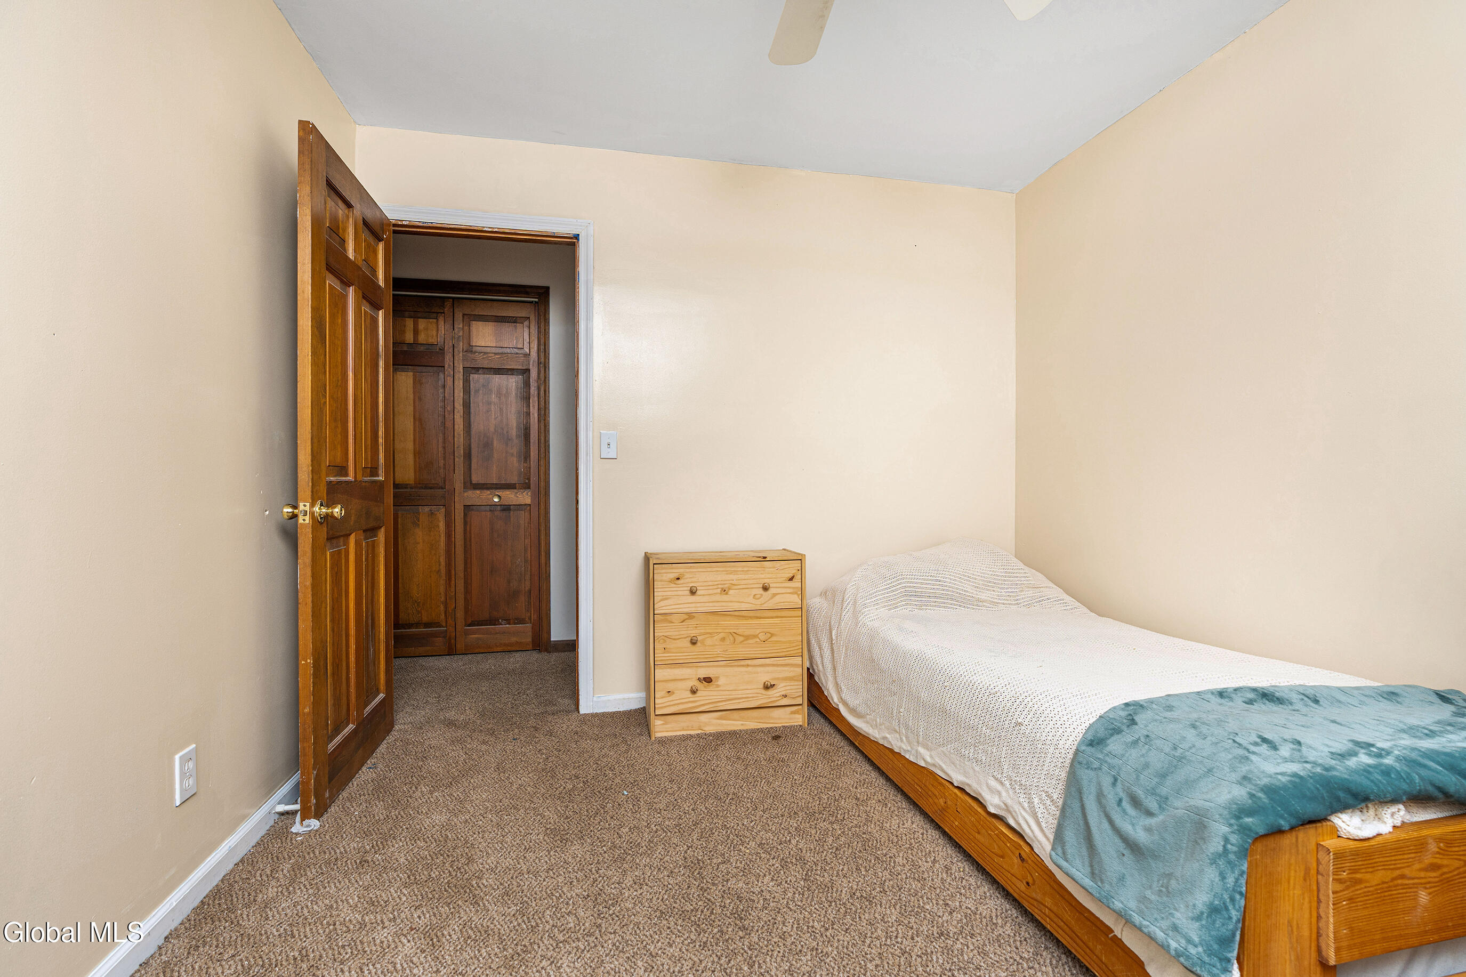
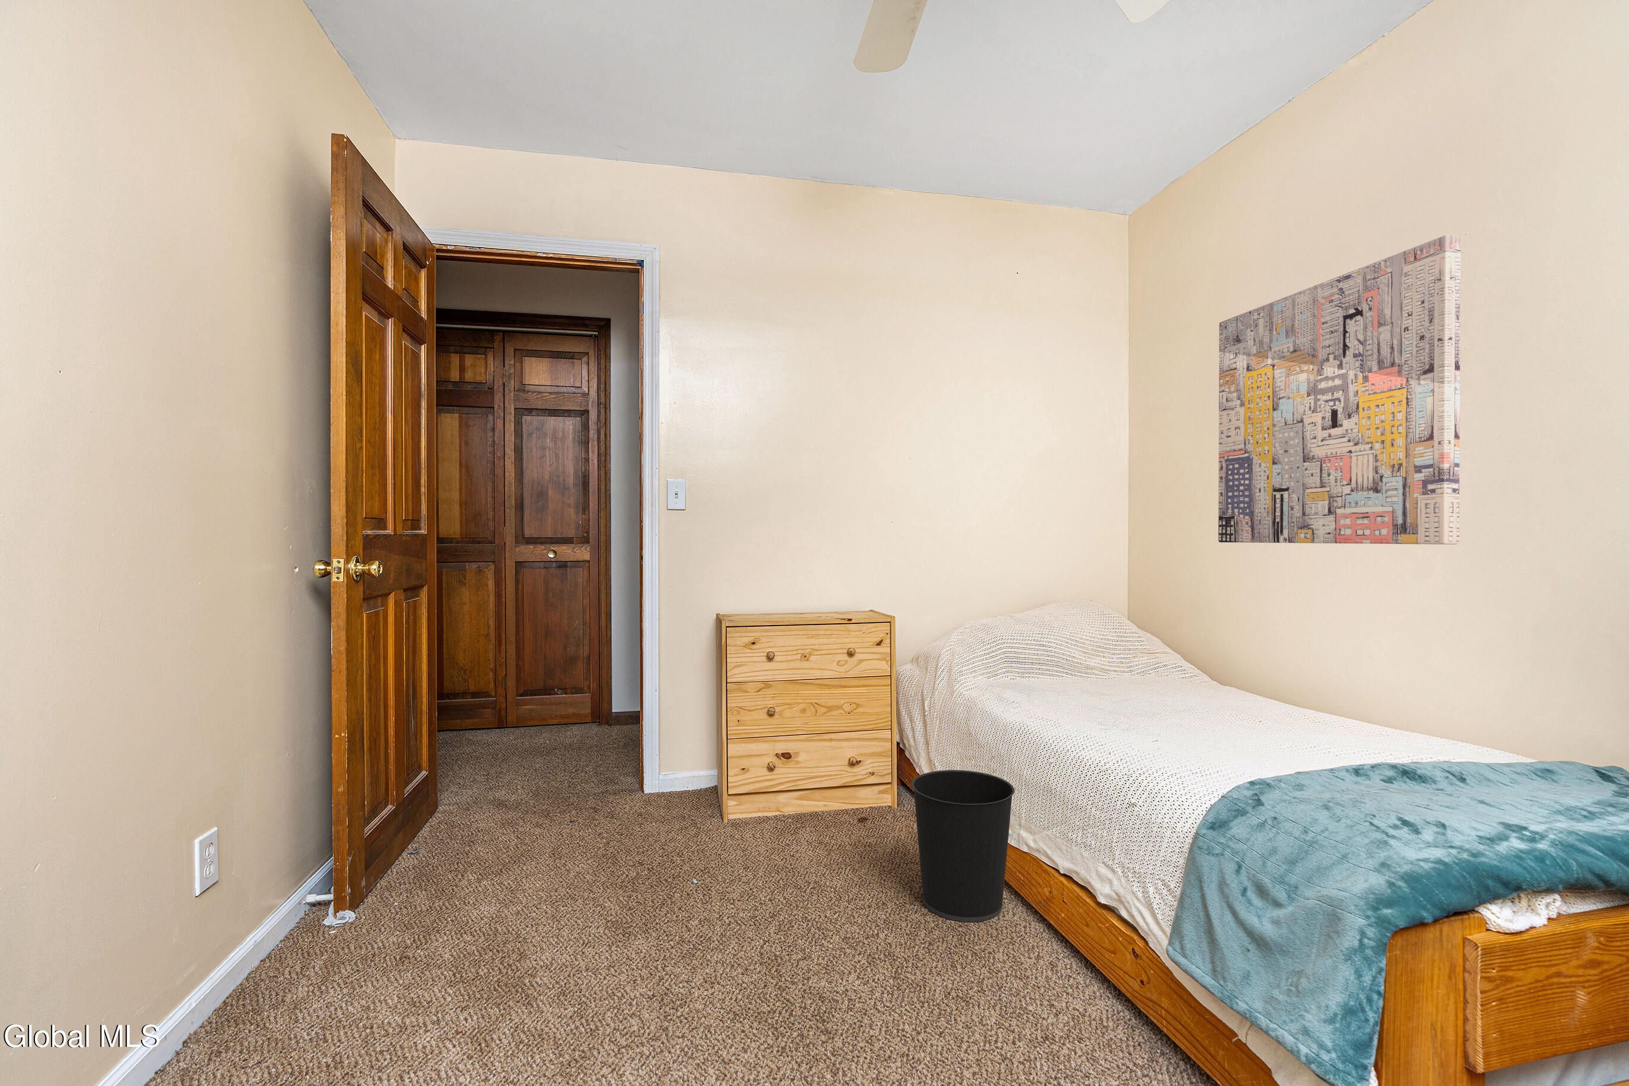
+ wastebasket [911,770,1016,922]
+ wall art [1218,235,1462,545]
